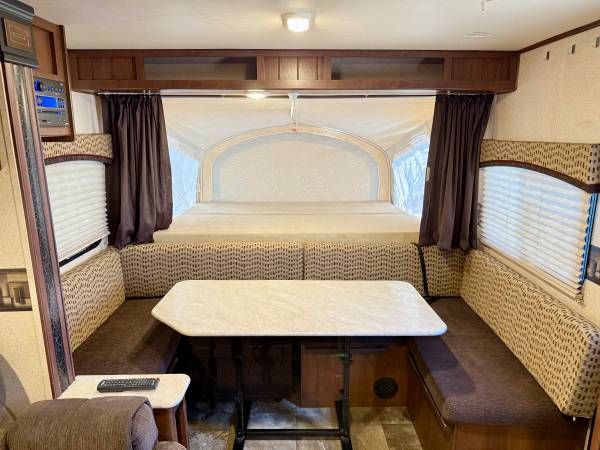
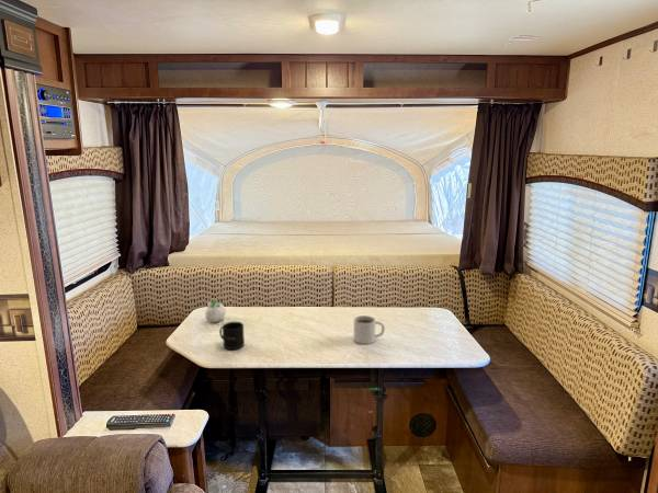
+ mug [353,314,386,345]
+ mug [218,321,246,351]
+ succulent planter [204,298,227,323]
